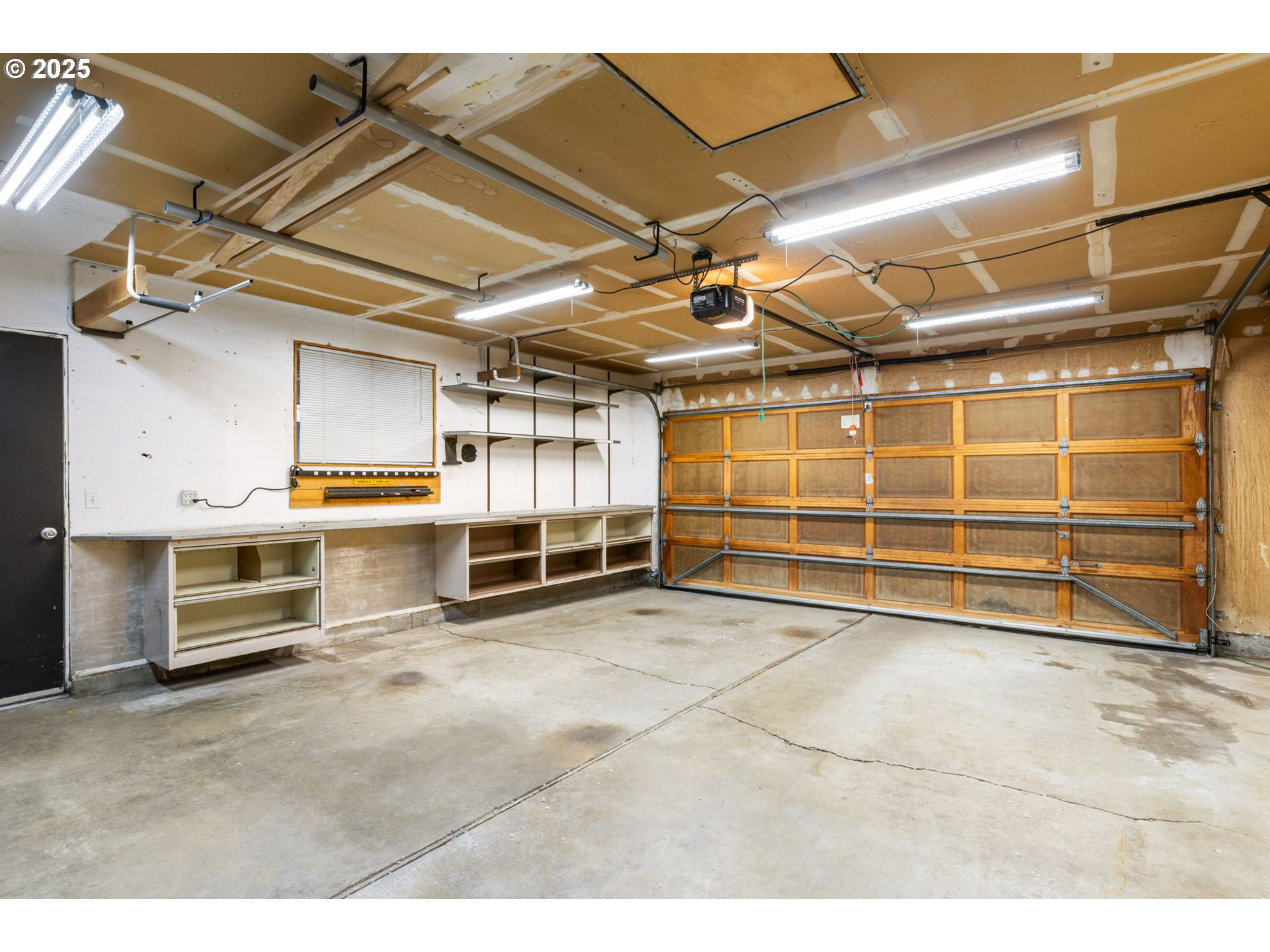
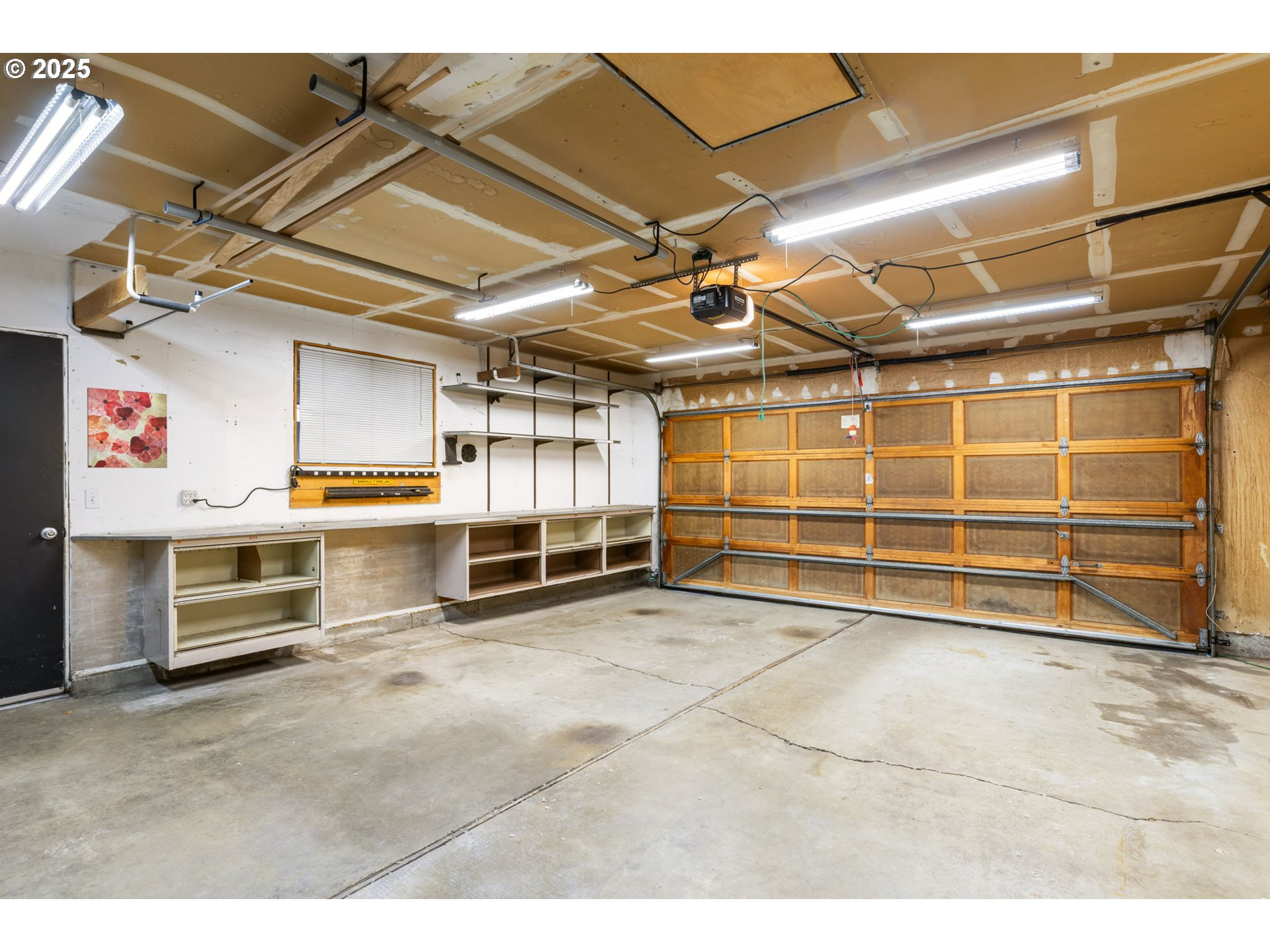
+ wall art [87,387,168,469]
